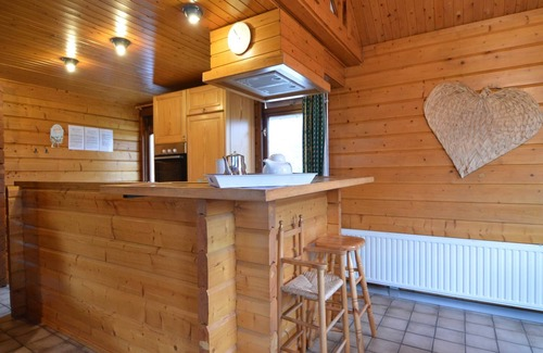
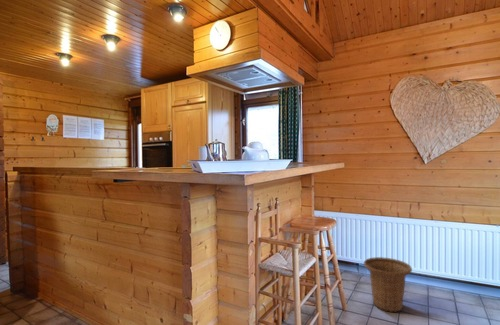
+ basket [363,256,413,313]
